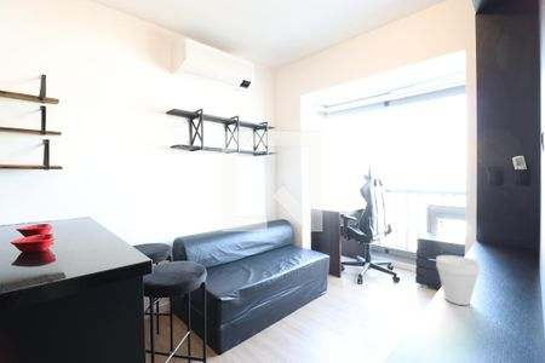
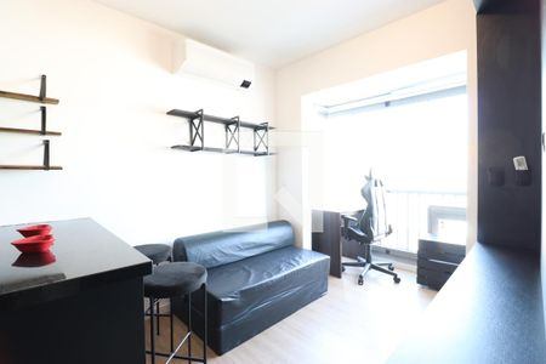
- cup [435,254,481,306]
